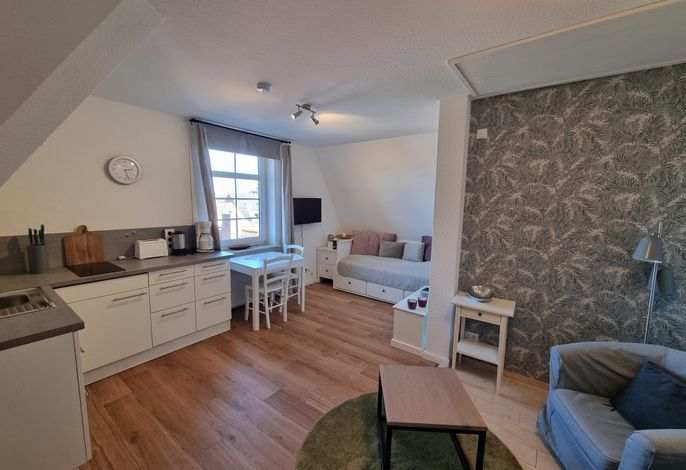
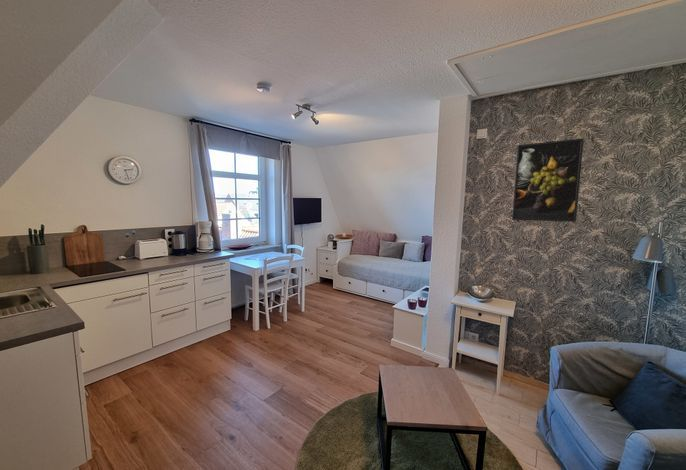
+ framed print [511,137,585,223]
